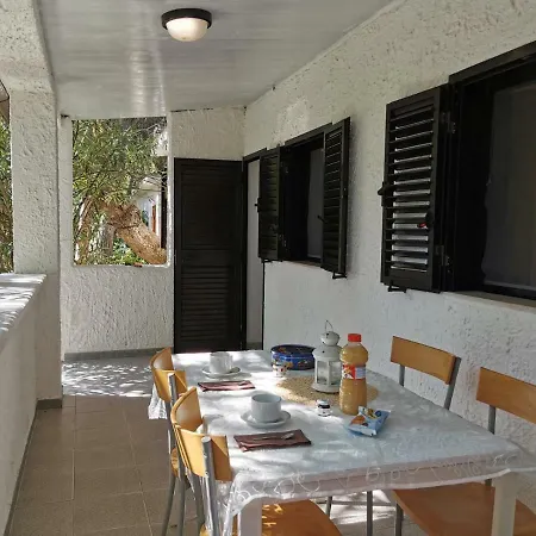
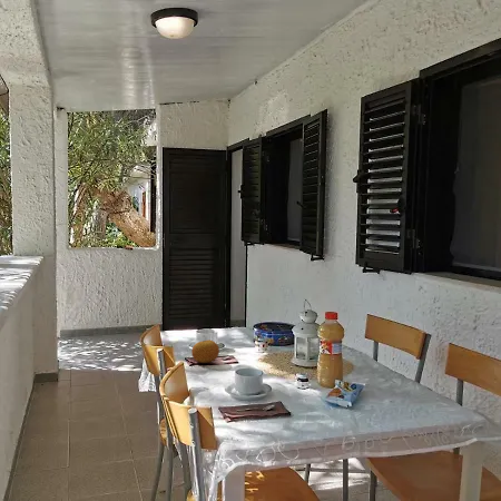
+ fruit [190,338,220,364]
